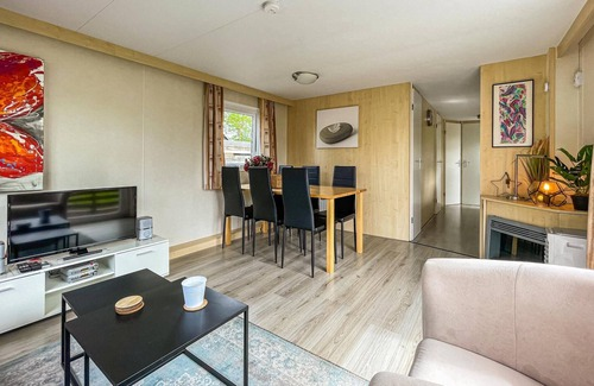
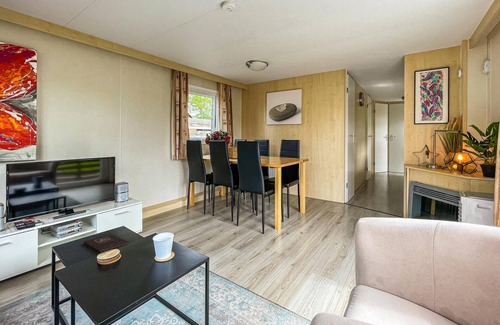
+ book [83,234,131,253]
